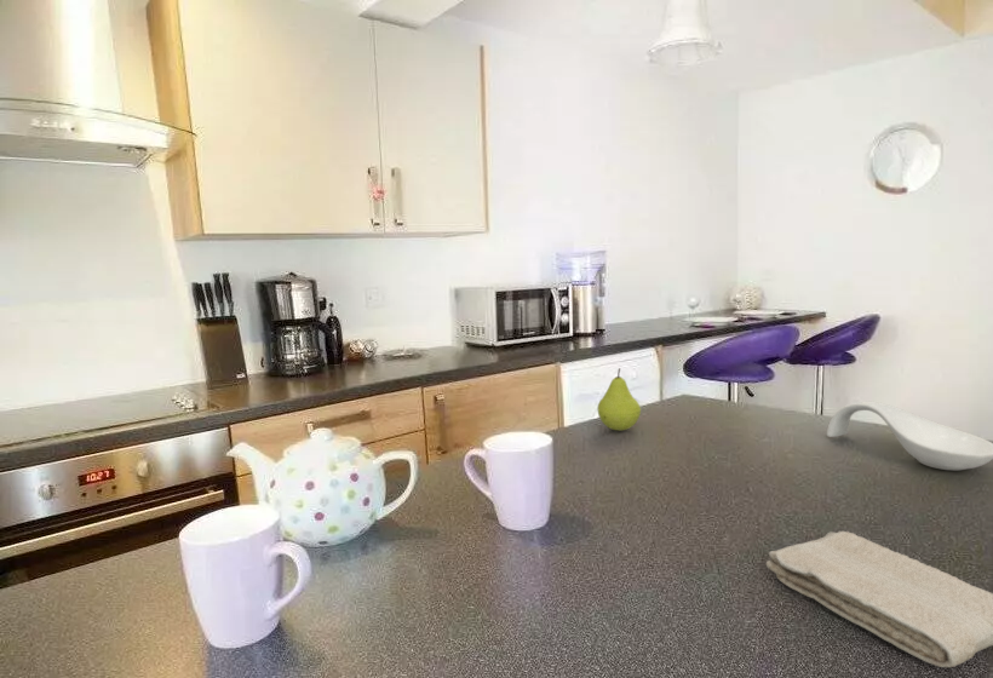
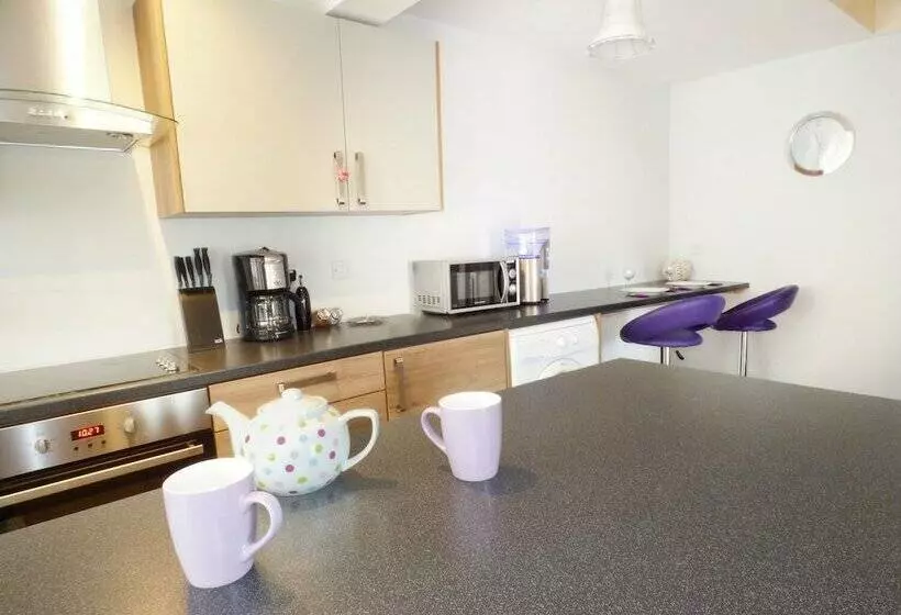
- spoon rest [826,401,993,471]
- fruit [596,367,642,432]
- washcloth [765,530,993,668]
